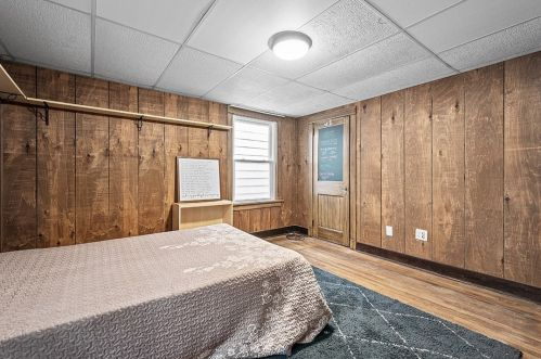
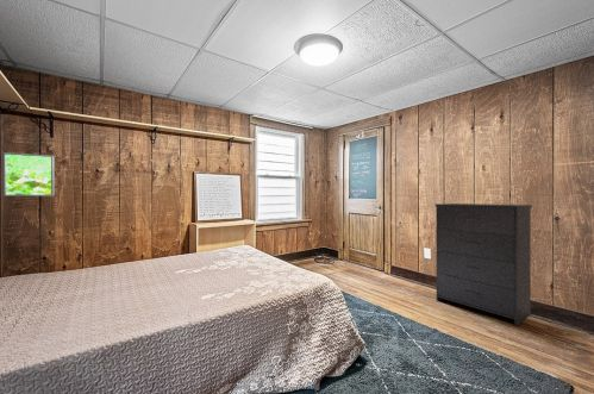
+ dresser [434,202,533,327]
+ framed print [2,151,55,198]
